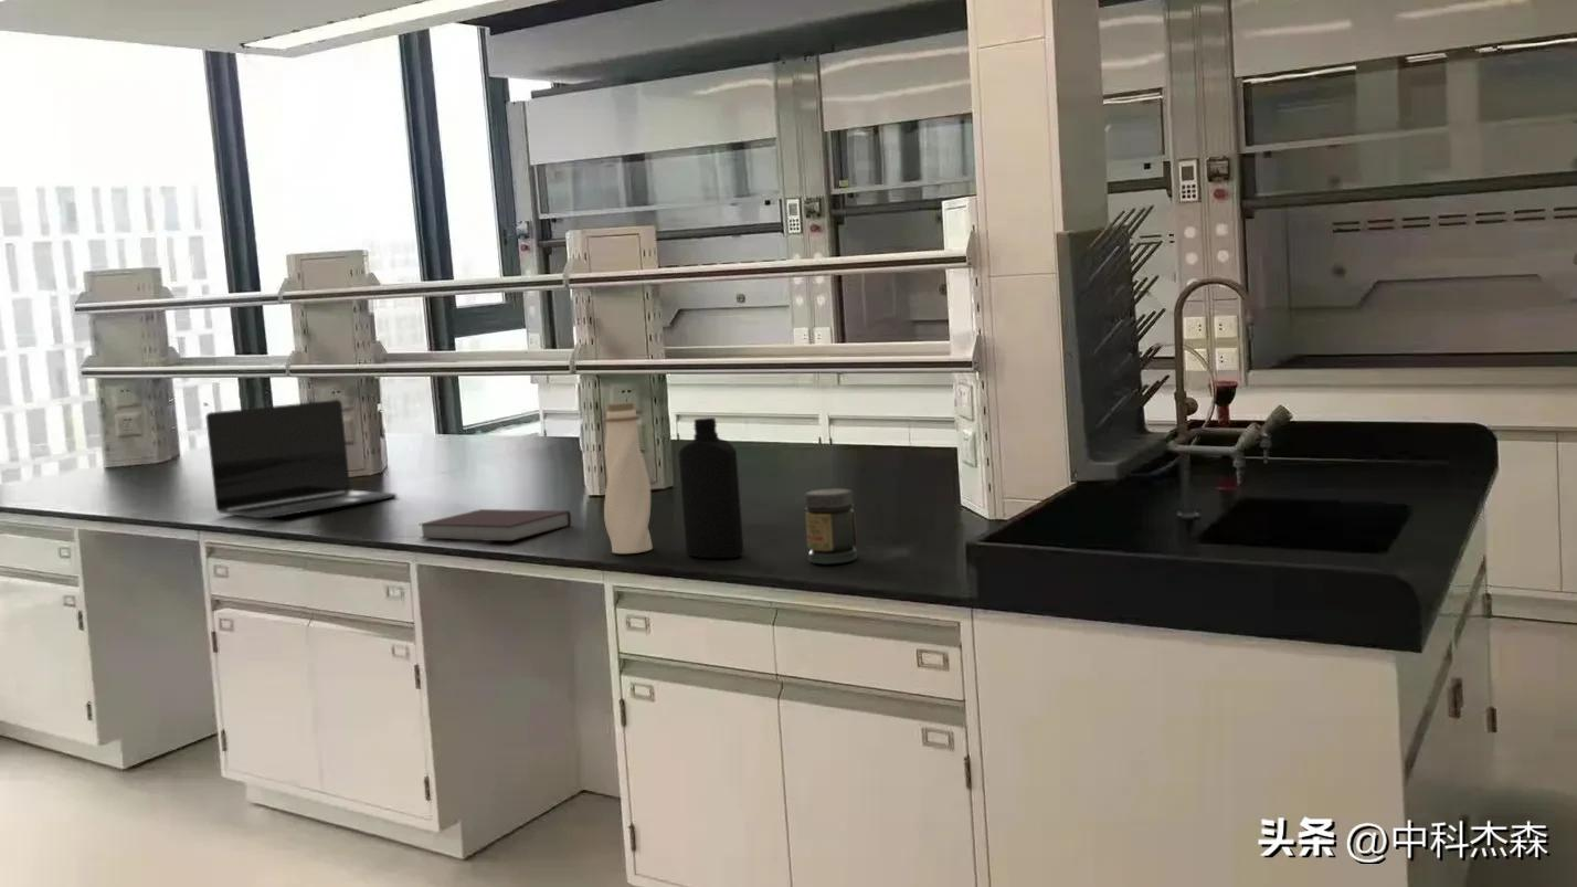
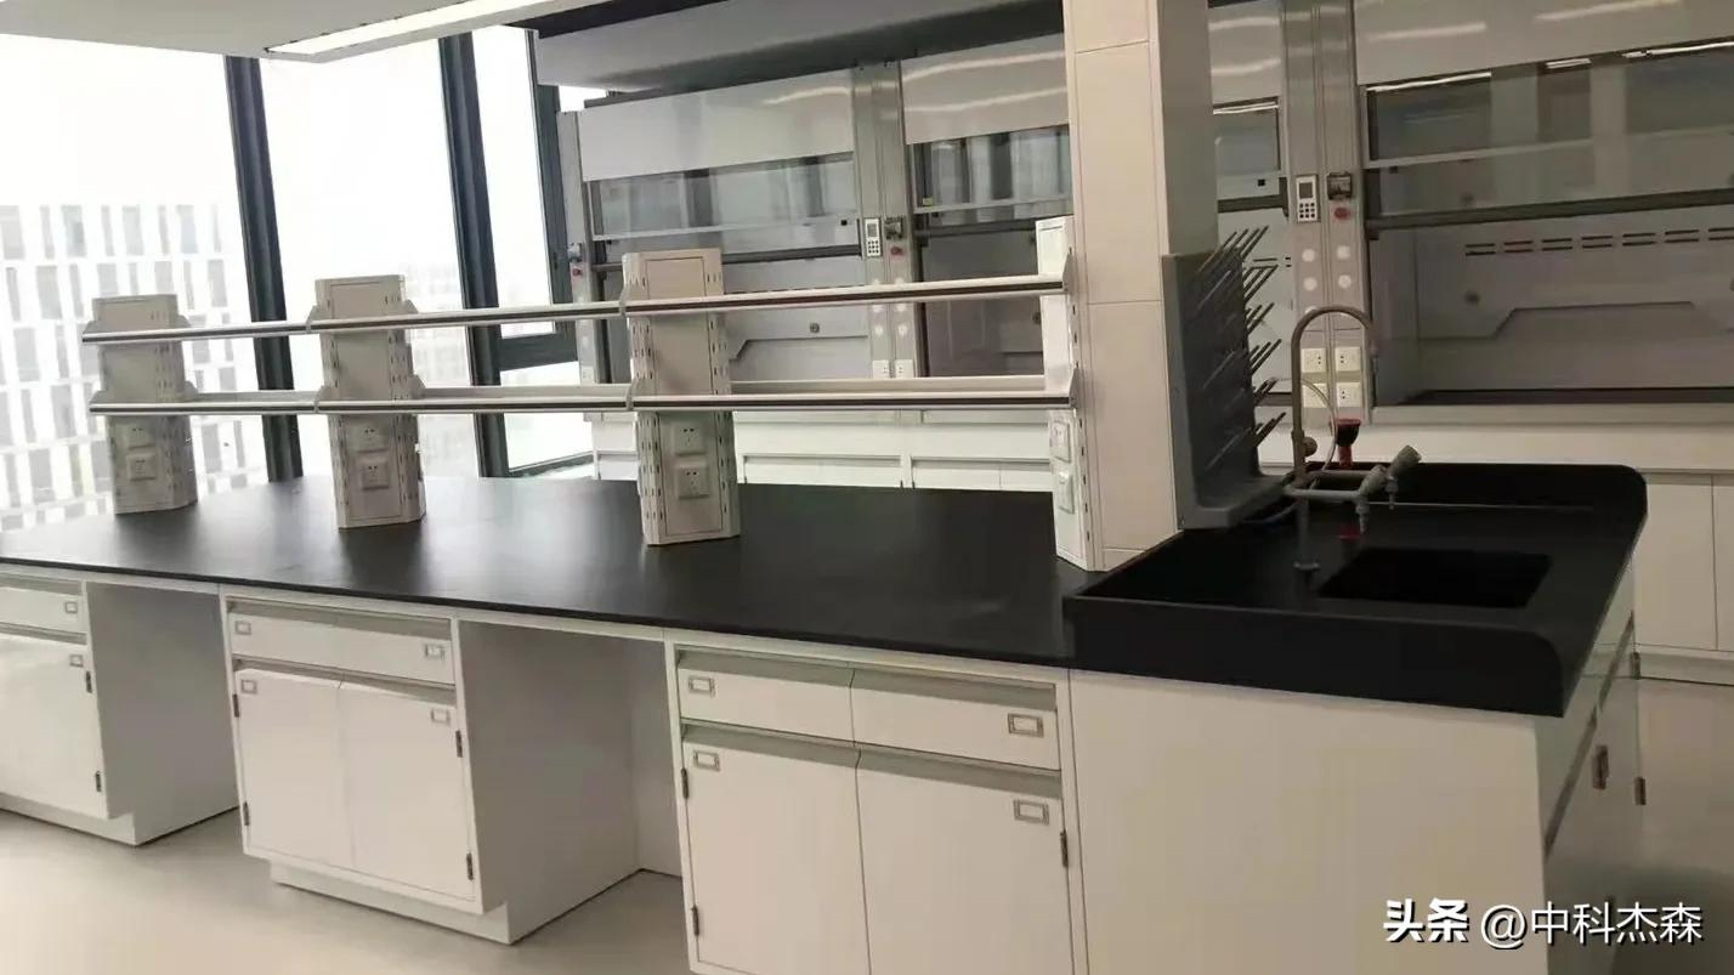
- notebook [417,508,572,542]
- bottle [677,416,744,559]
- laptop [204,399,398,519]
- water bottle [601,401,654,555]
- jar [804,487,858,566]
